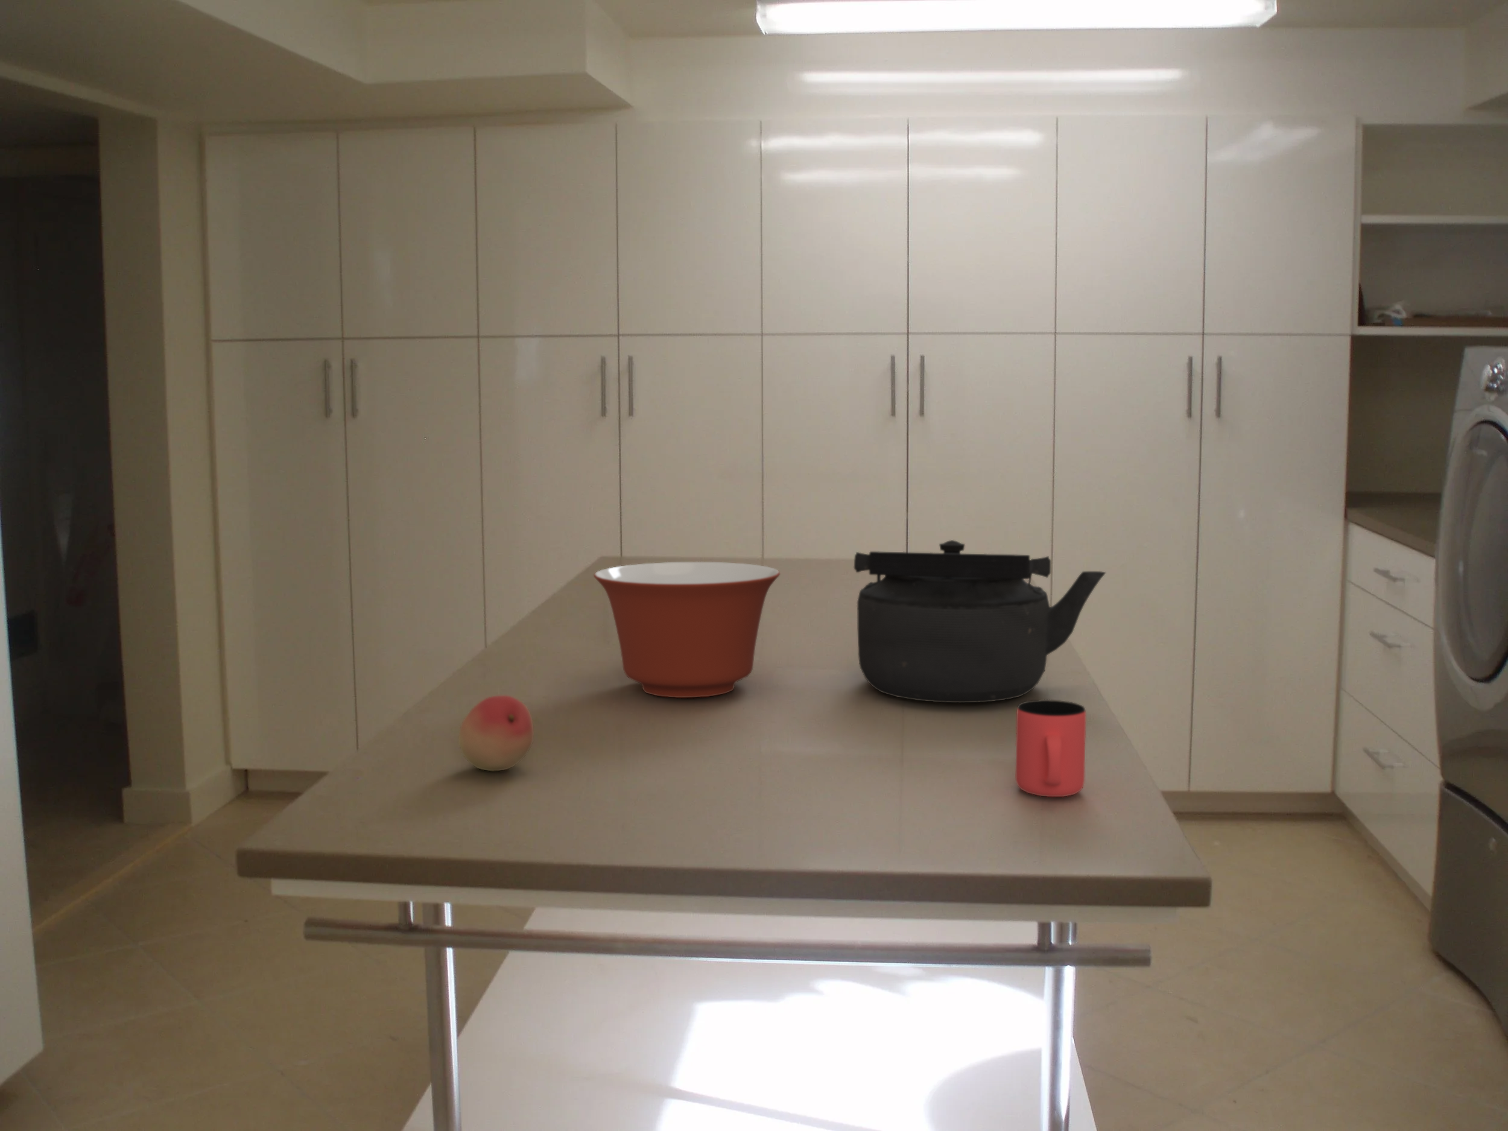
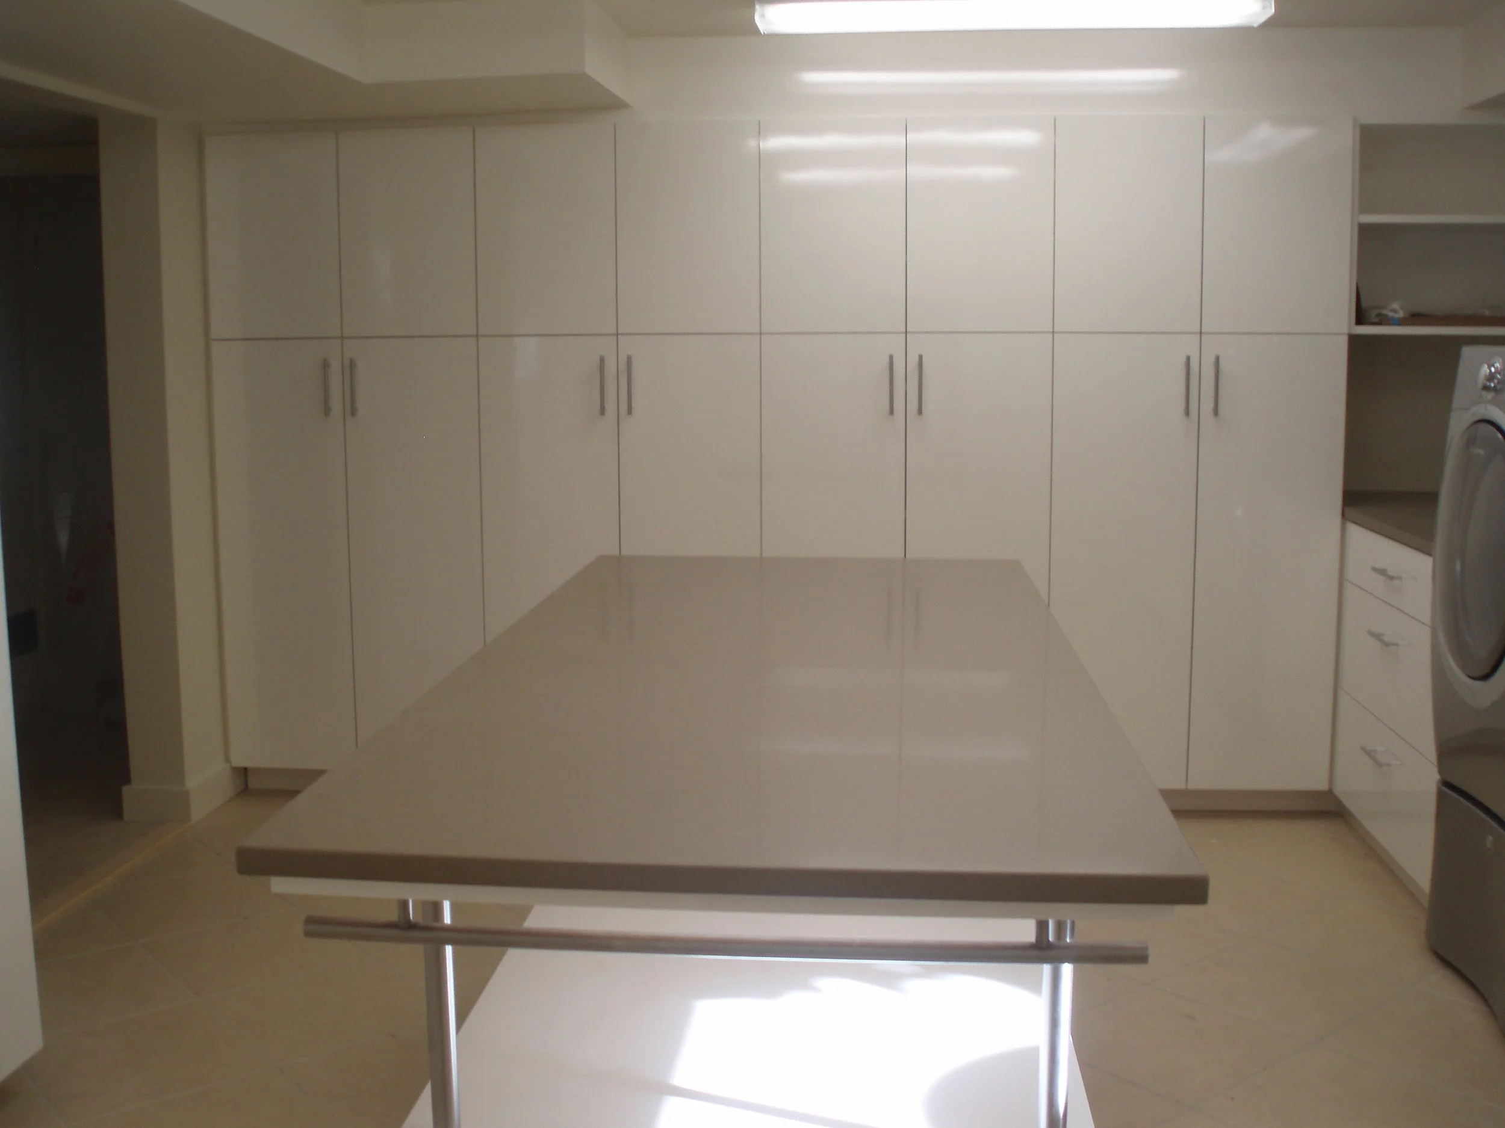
- cup [1015,699,1086,797]
- kettle [854,539,1107,703]
- mixing bowl [593,561,780,697]
- fruit [458,695,534,771]
